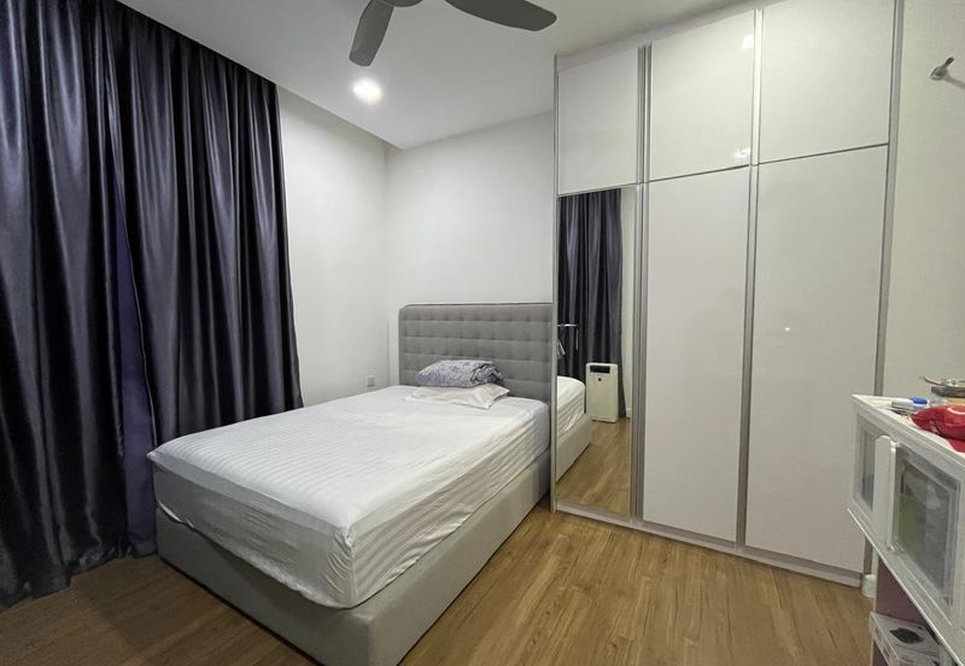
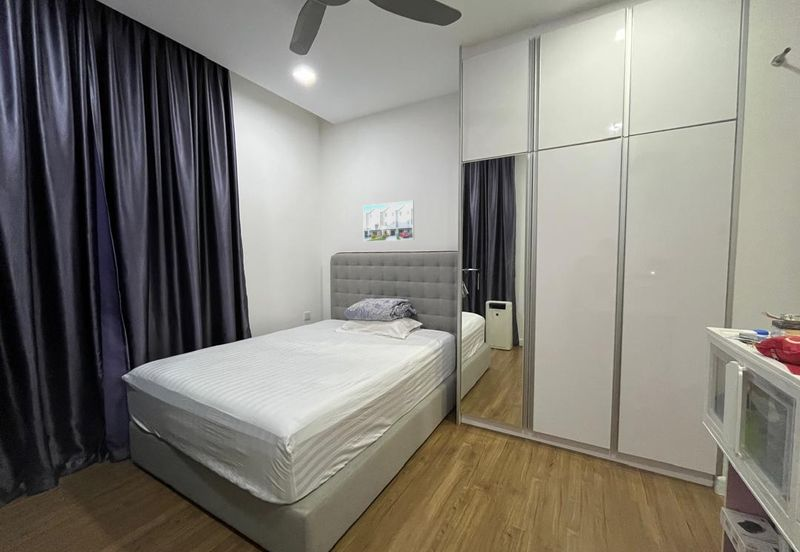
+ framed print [362,200,415,243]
